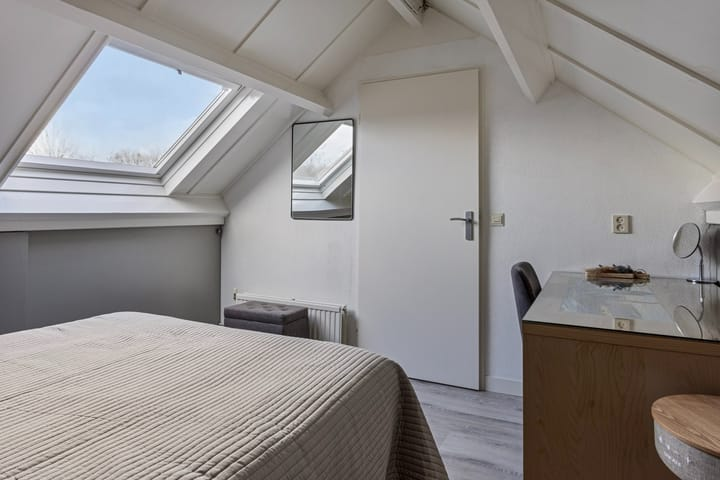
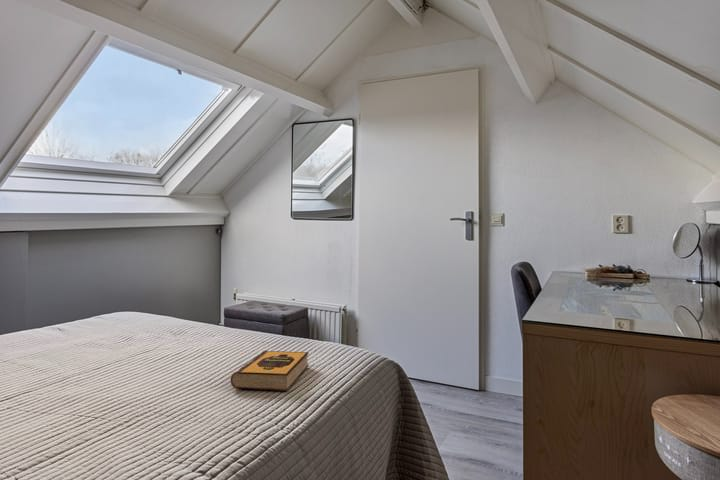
+ hardback book [229,350,310,392]
